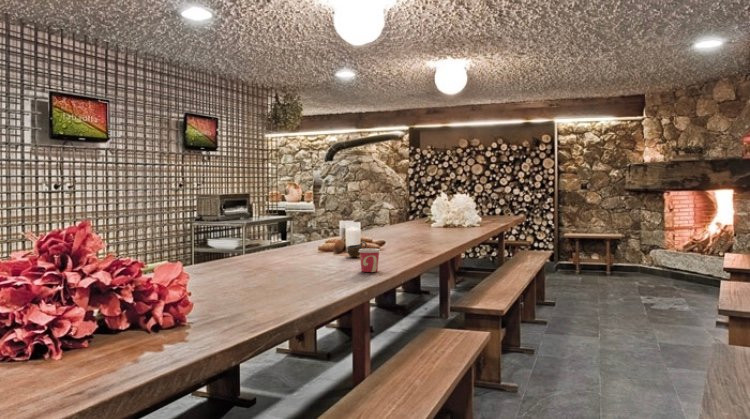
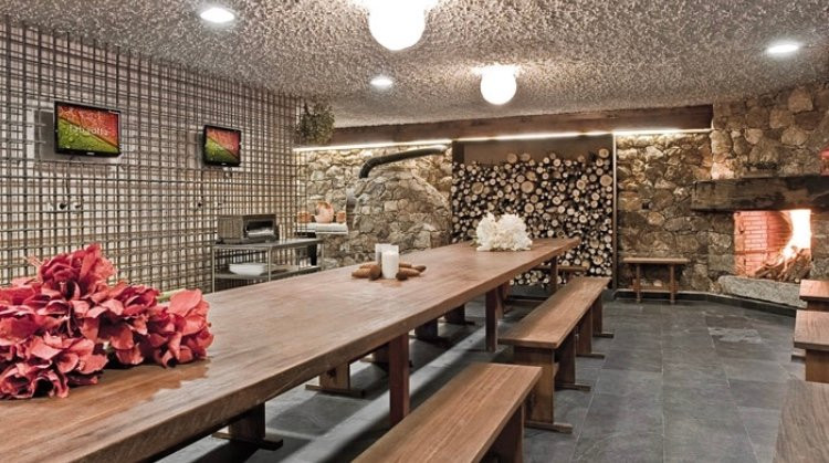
- cup [358,248,382,273]
- cup [346,240,368,258]
